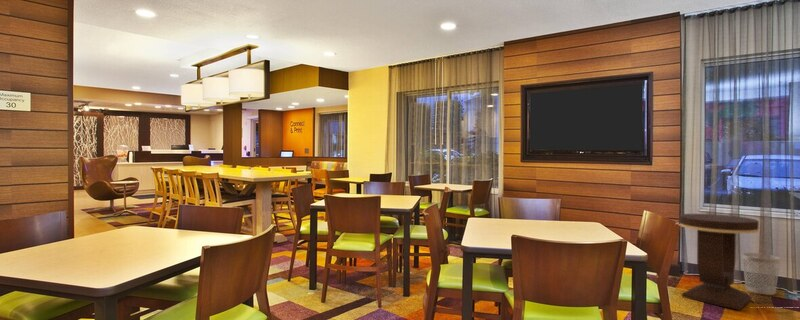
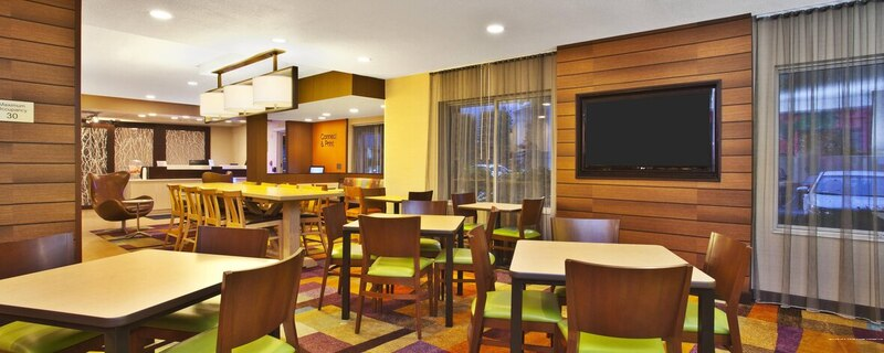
- wastebasket [741,252,781,296]
- side table [678,213,760,311]
